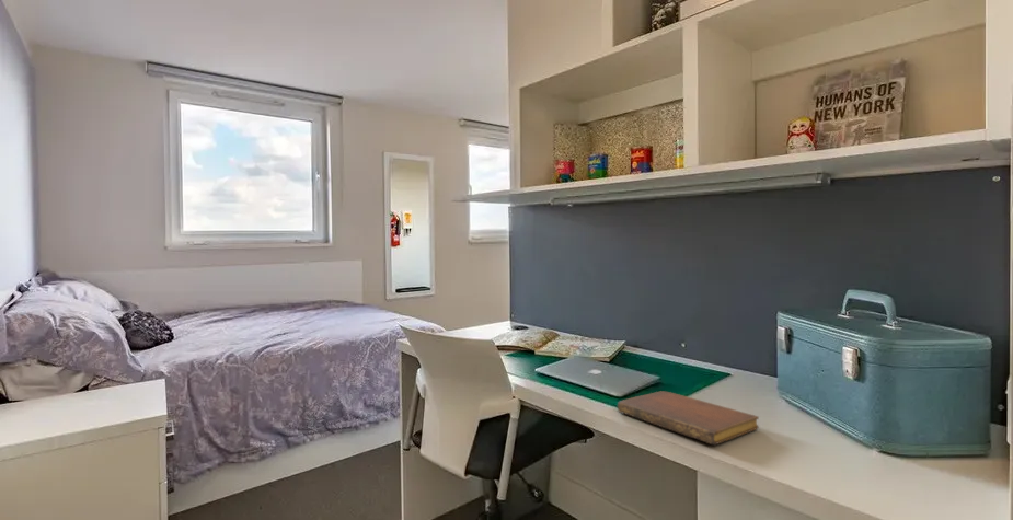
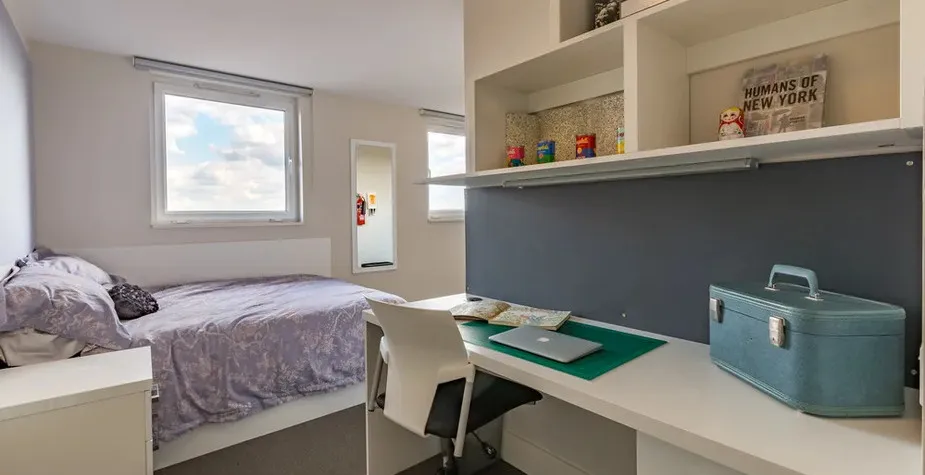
- notebook [617,390,760,446]
